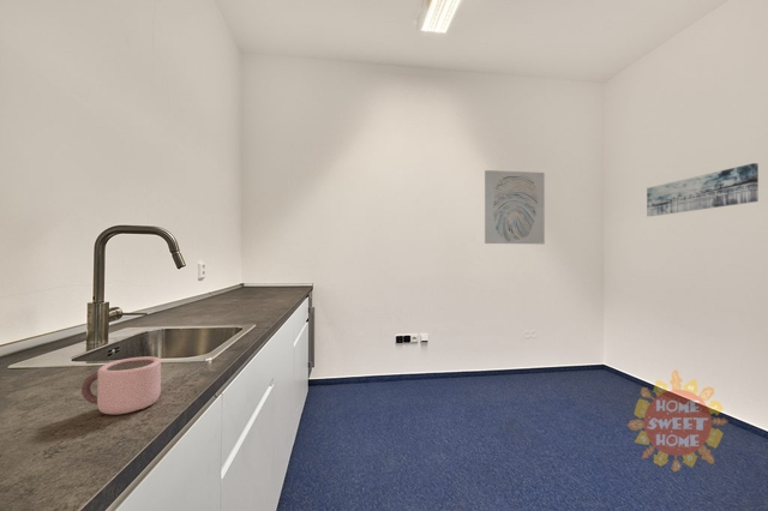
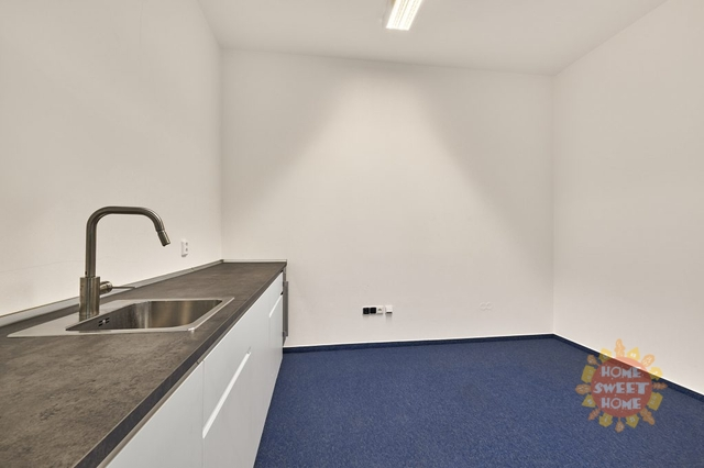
- wall art [646,162,760,217]
- wall art [484,169,546,245]
- mug [80,355,162,415]
